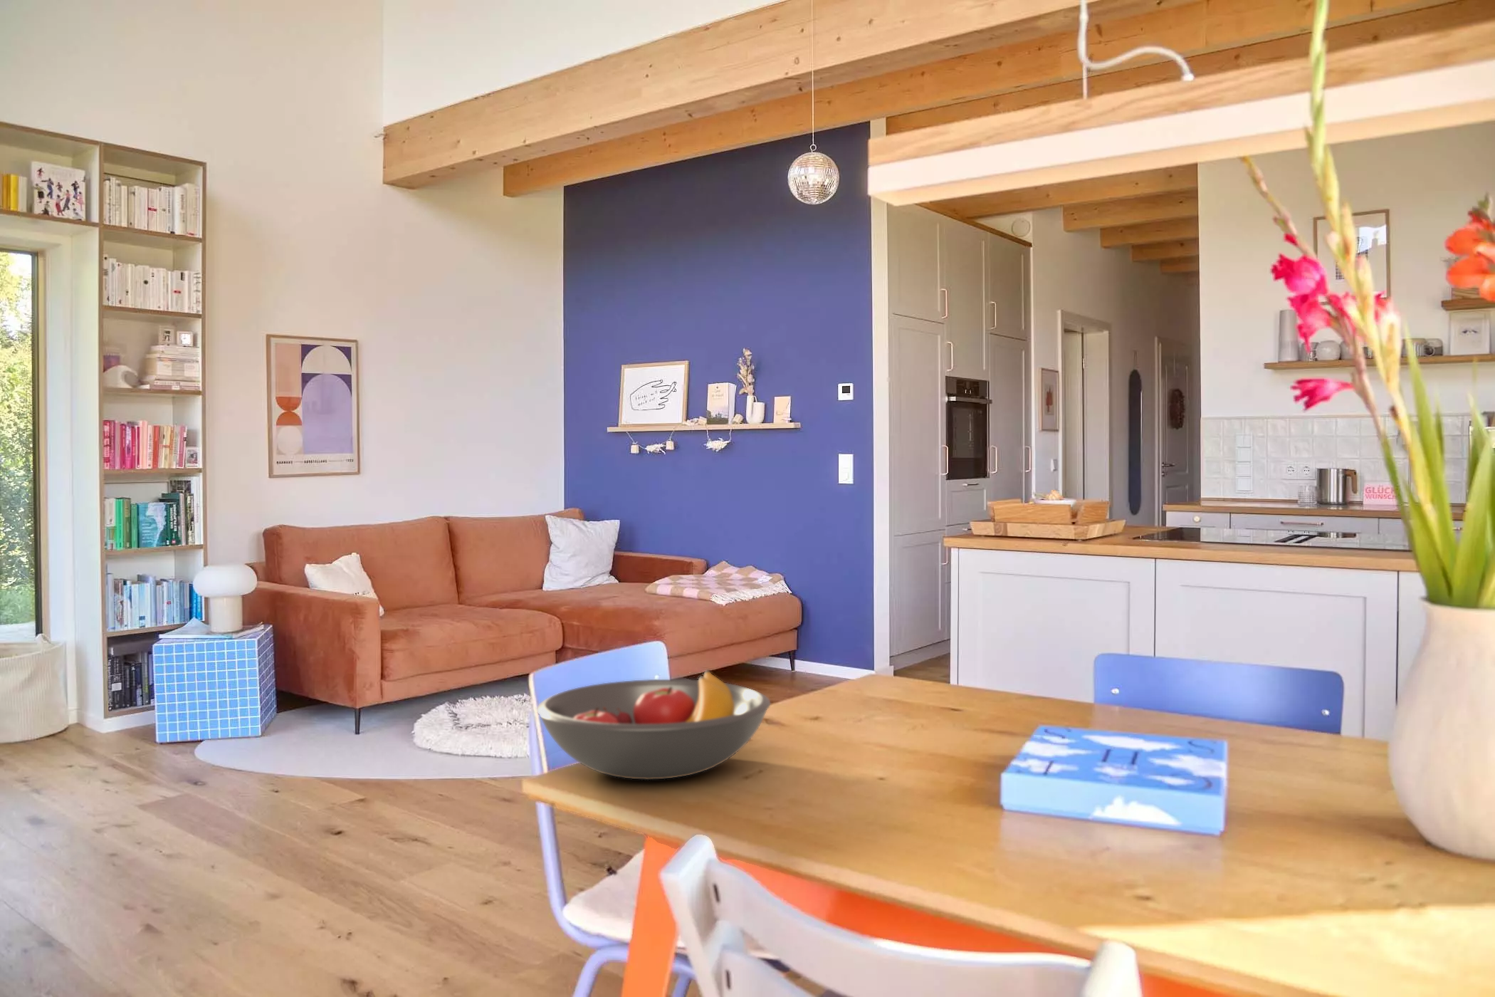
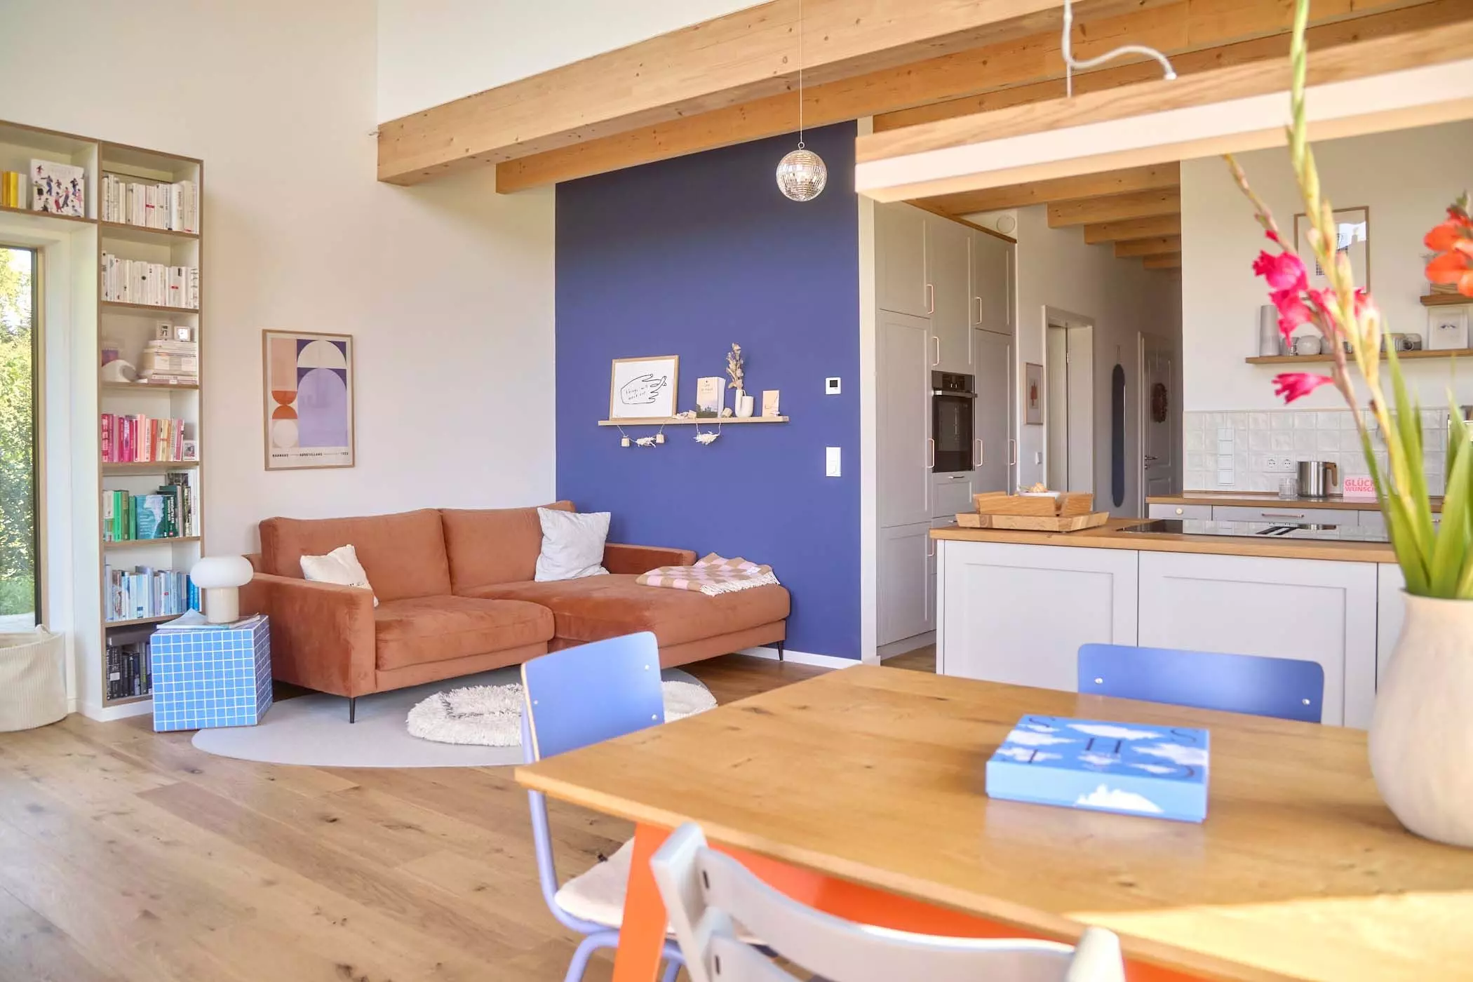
- fruit bowl [536,670,772,780]
